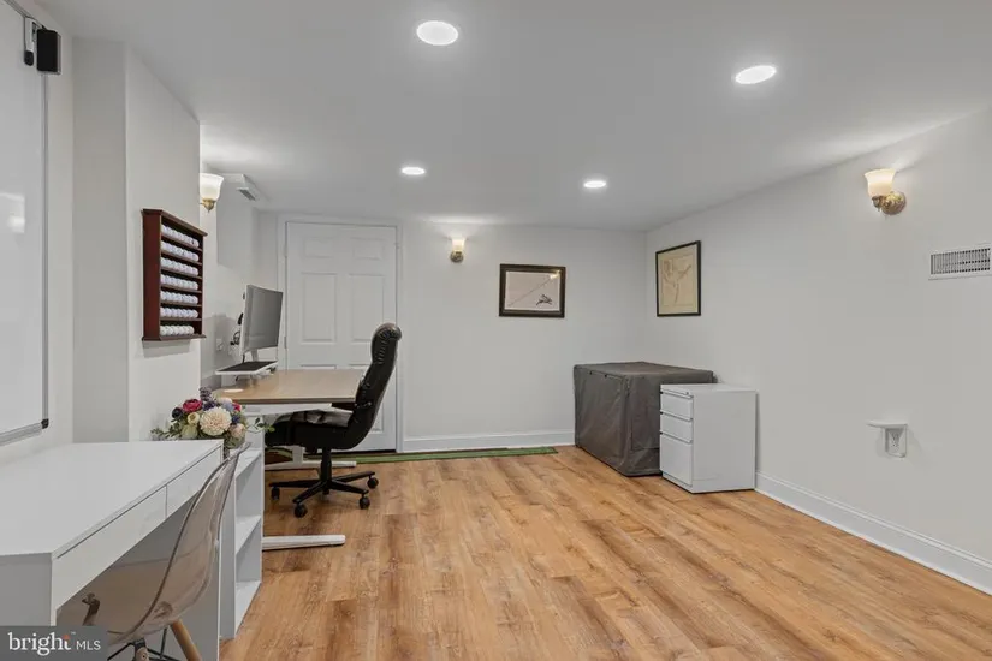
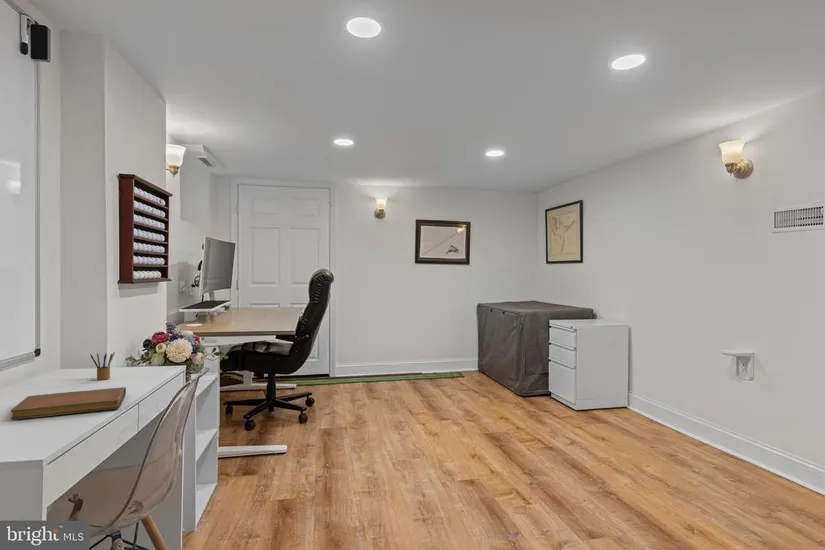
+ notebook [10,386,127,421]
+ pencil box [89,351,116,381]
